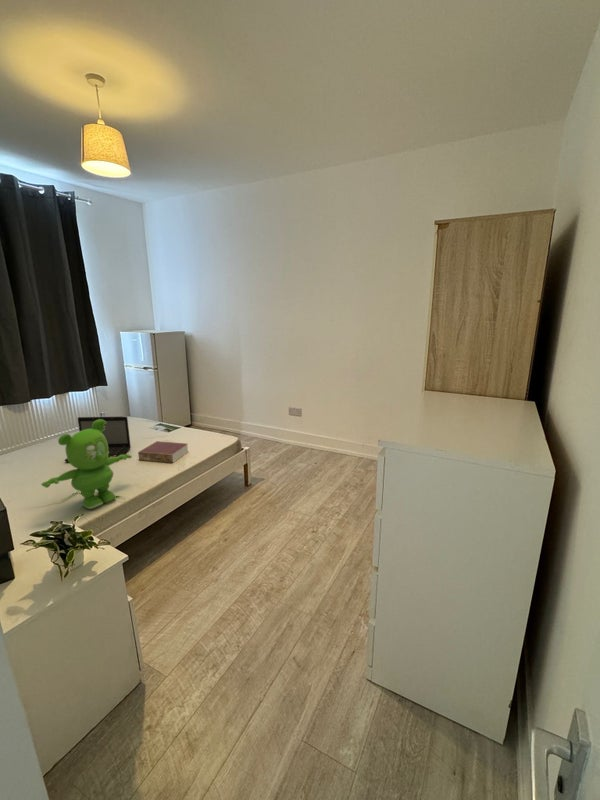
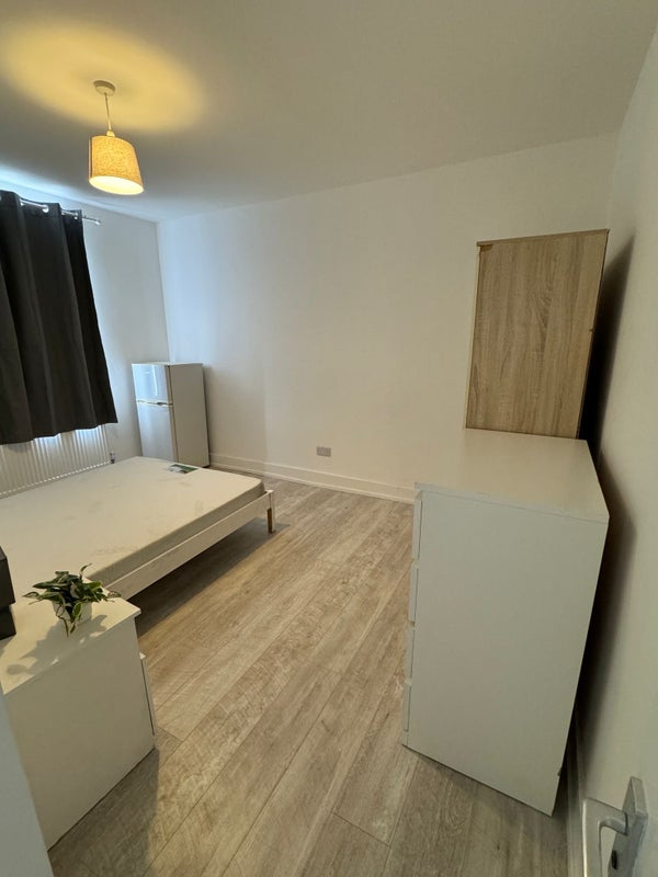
- book [137,440,189,464]
- teddy bear [40,419,133,510]
- laptop [63,415,132,463]
